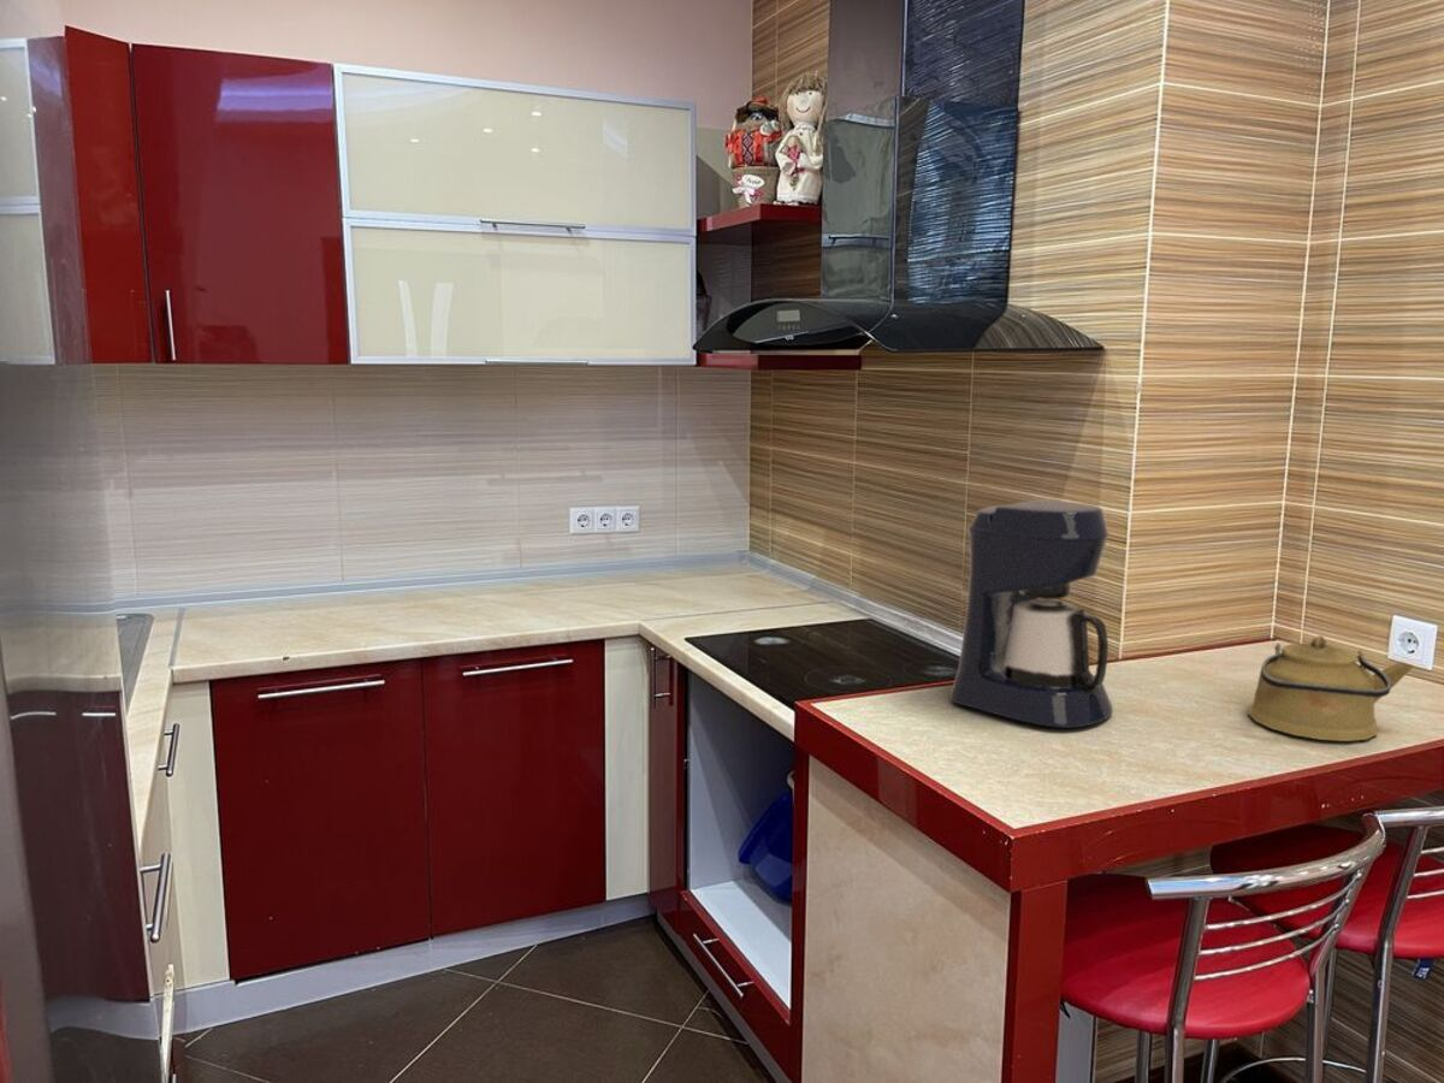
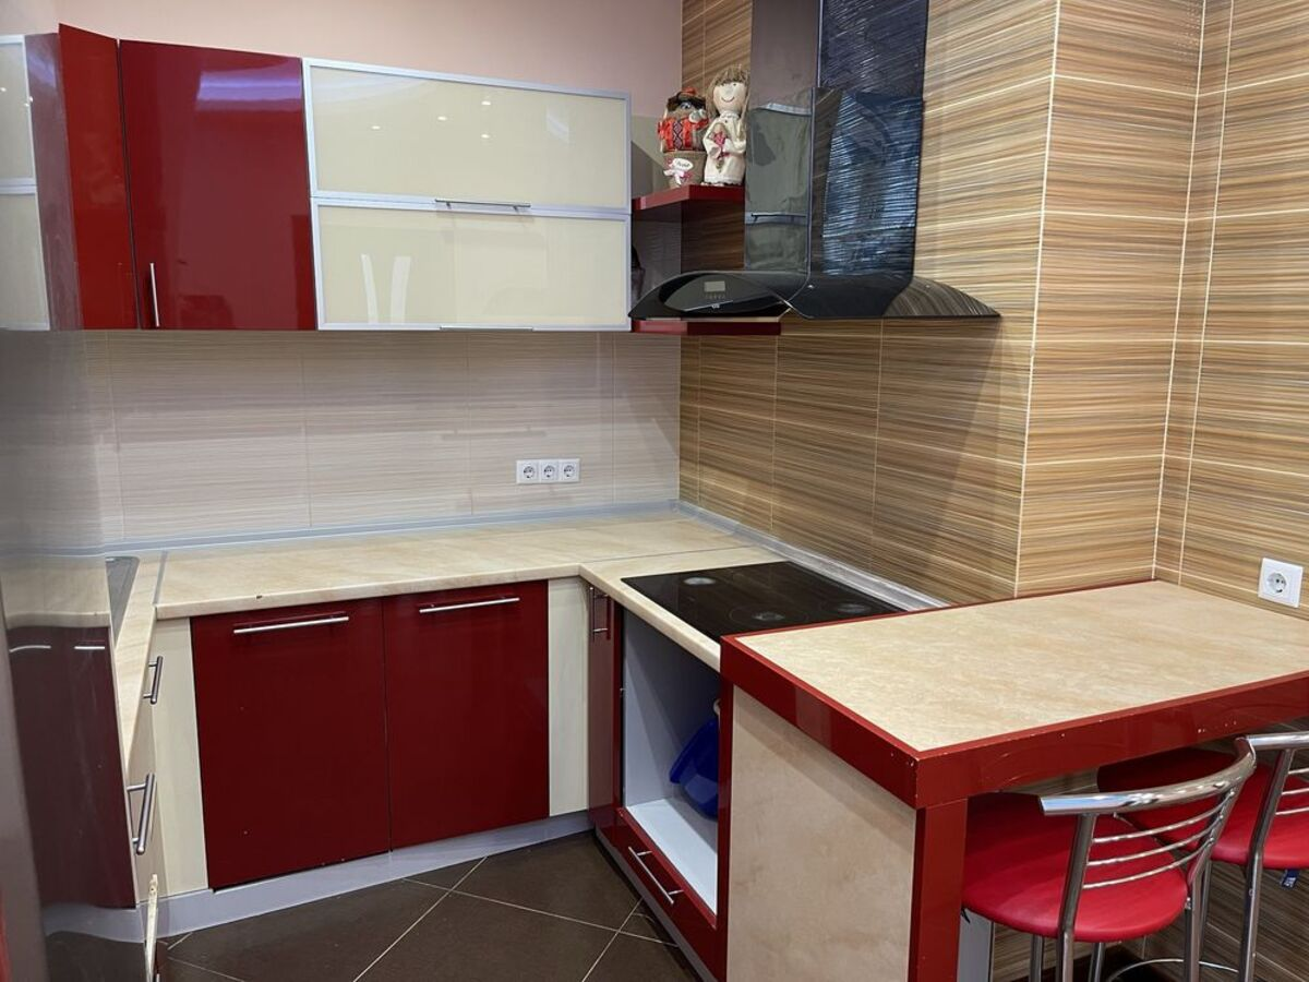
- coffee maker [949,498,1114,729]
- kettle [1248,634,1415,742]
